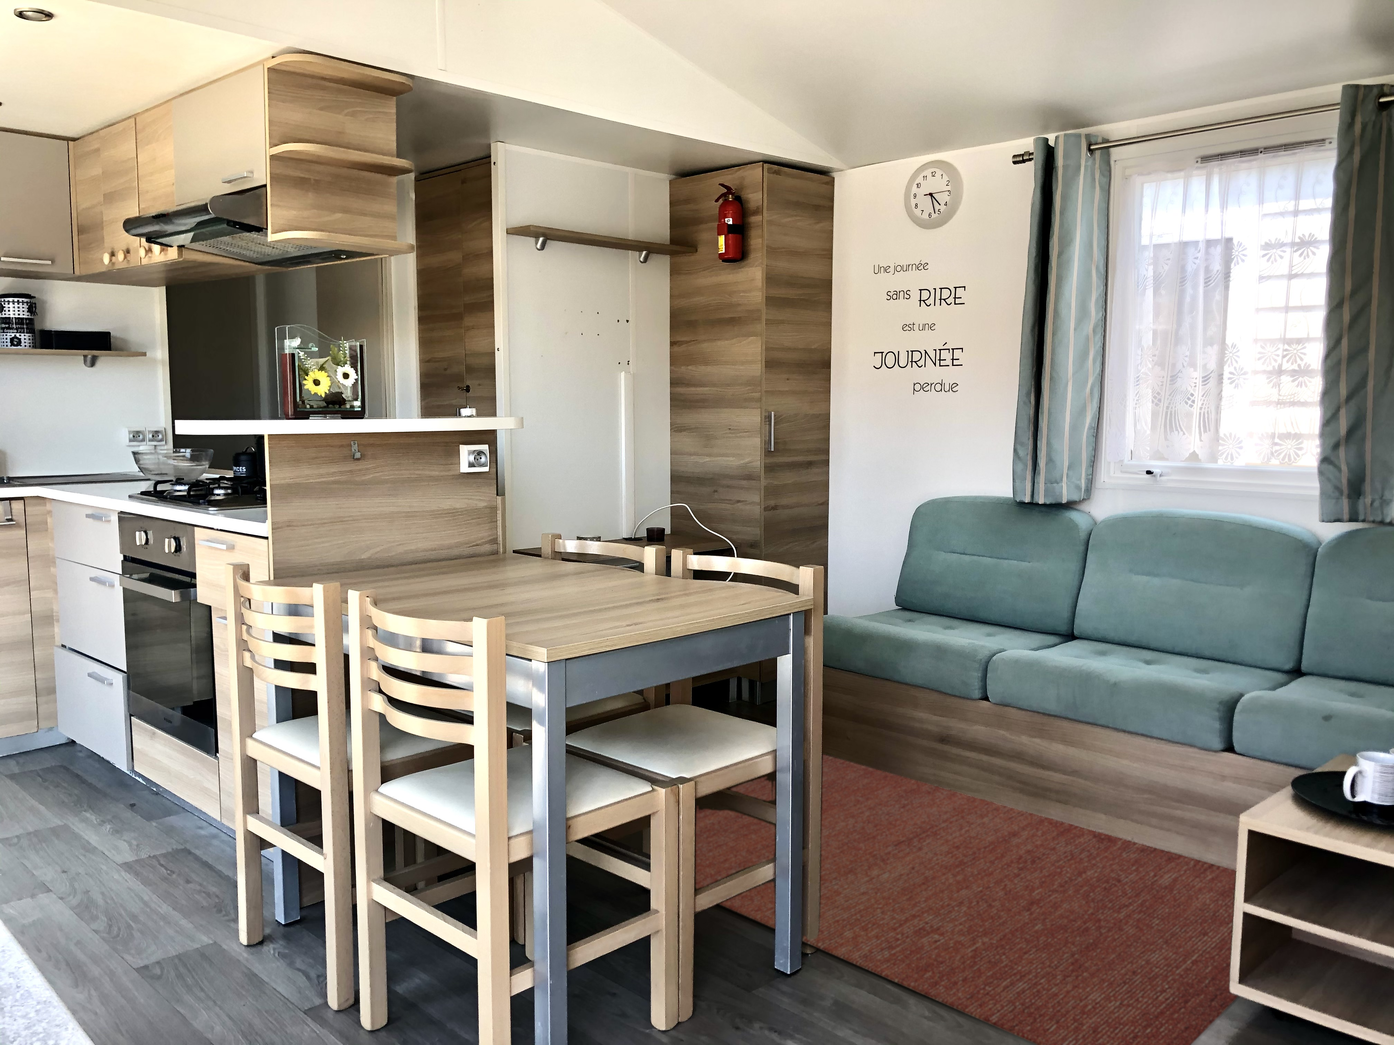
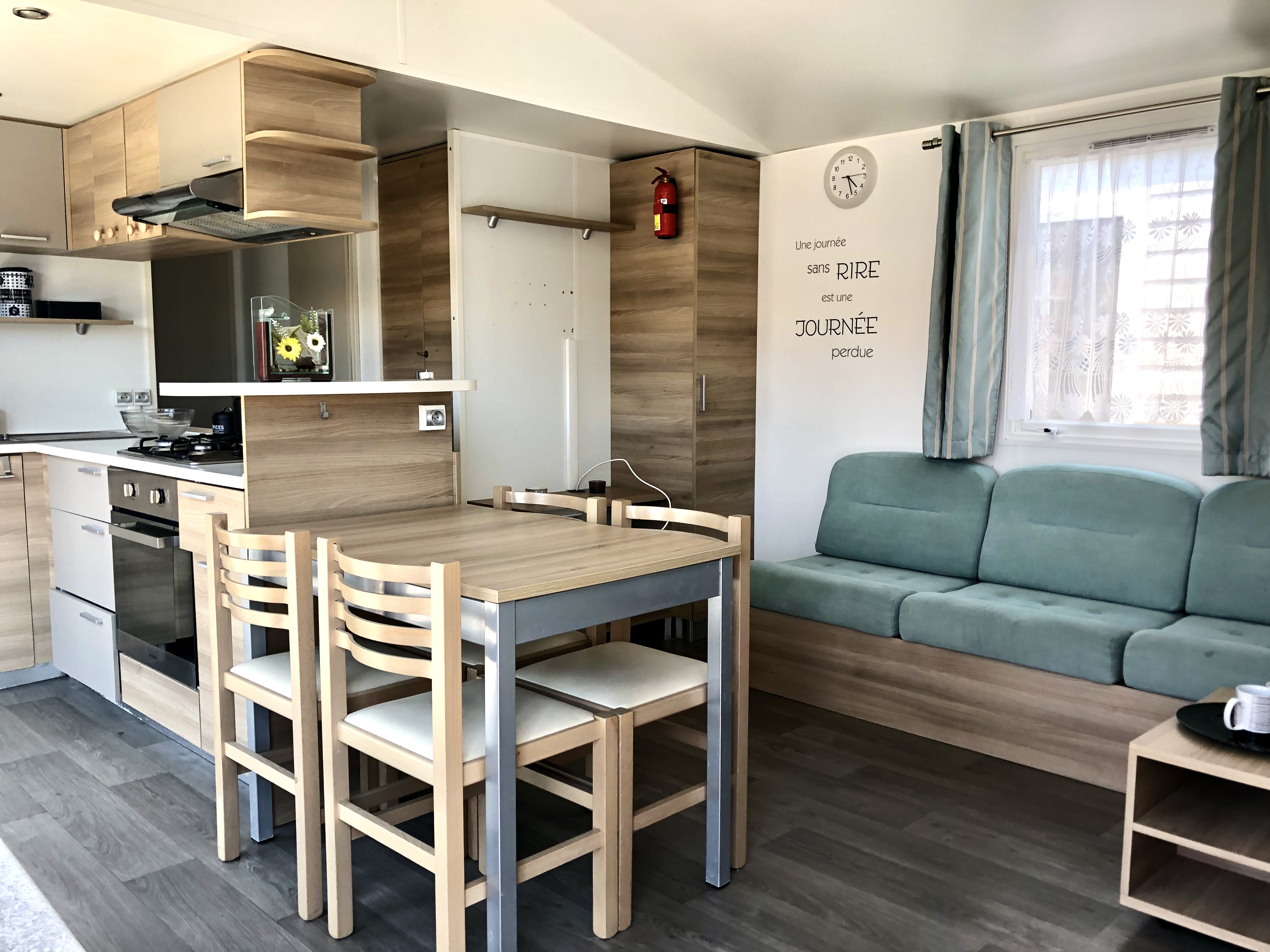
- rug [636,754,1239,1045]
